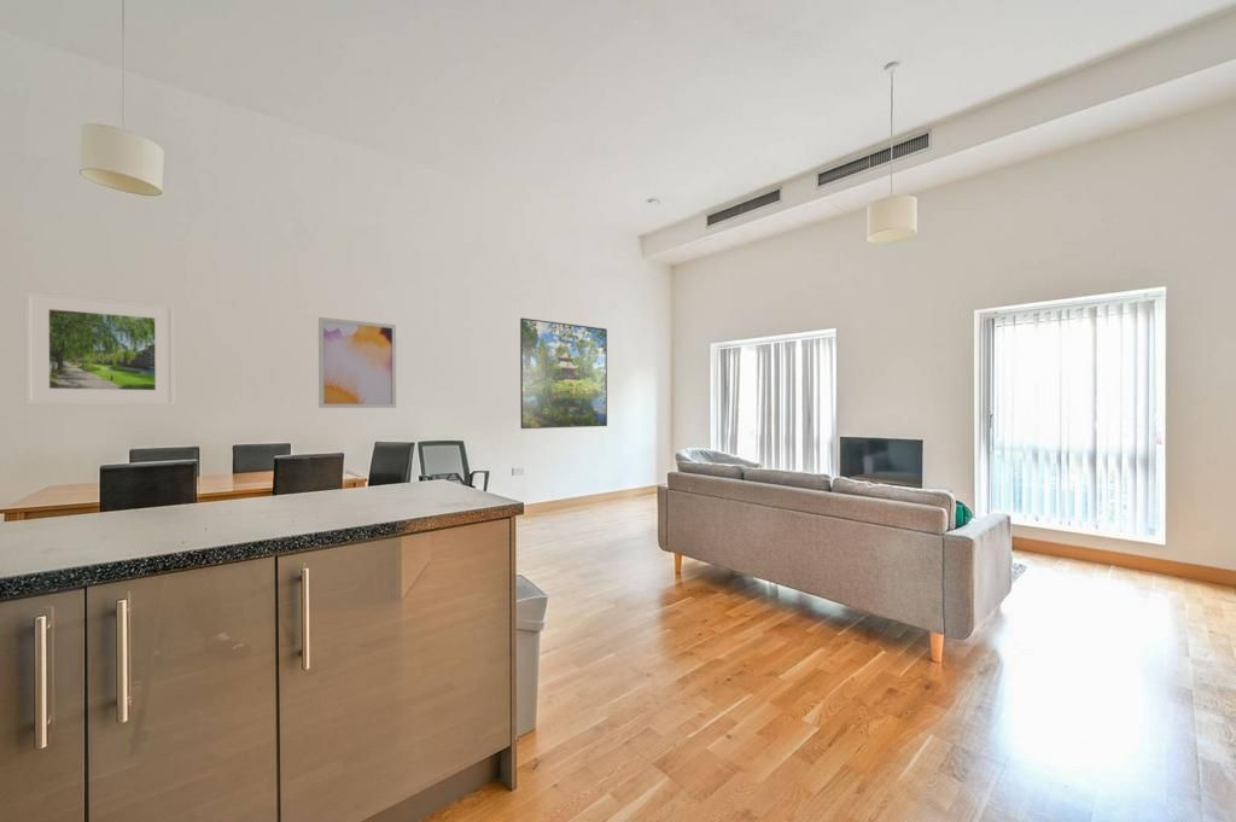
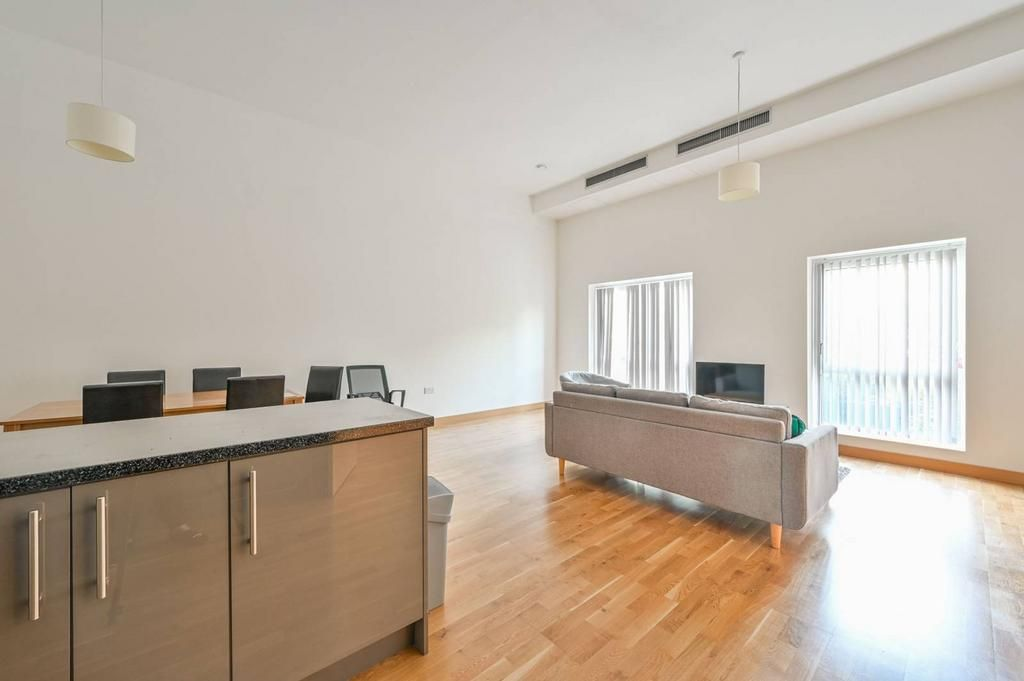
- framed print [23,290,176,406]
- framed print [519,317,608,430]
- wall art [317,316,397,409]
